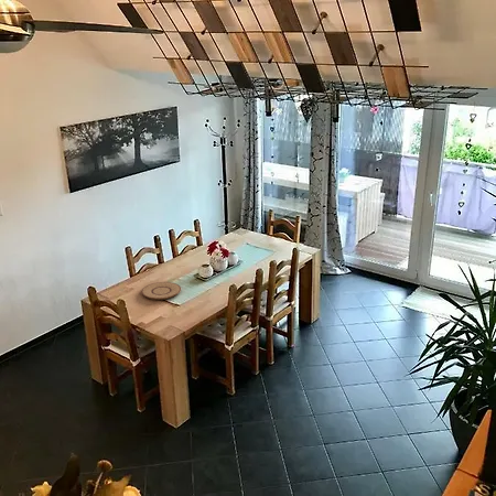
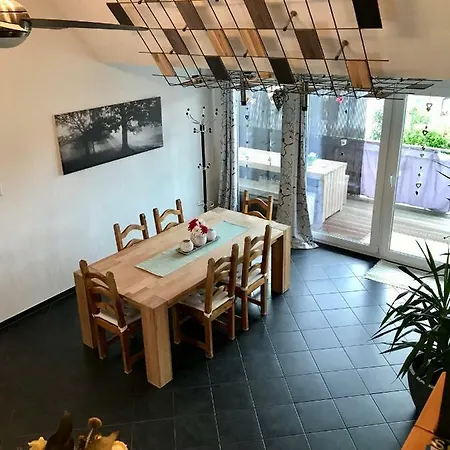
- plate [140,281,182,301]
